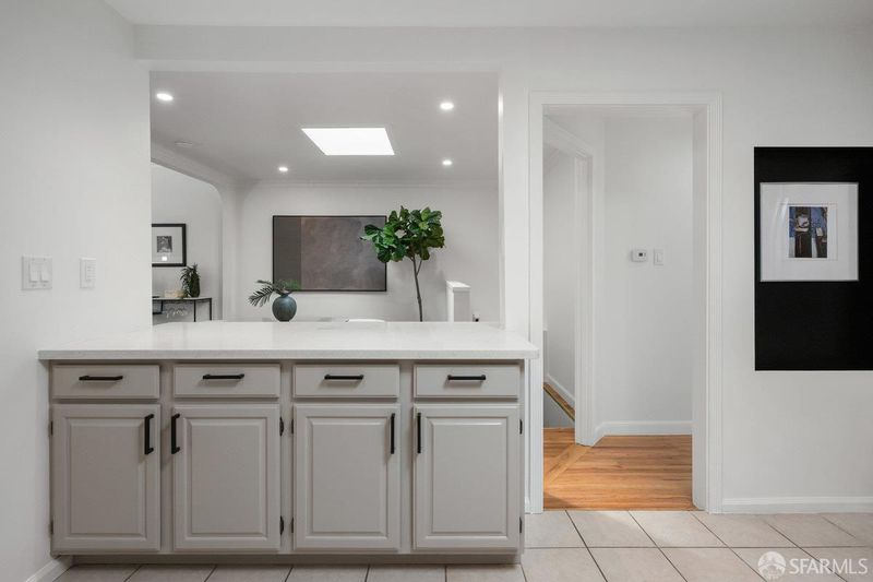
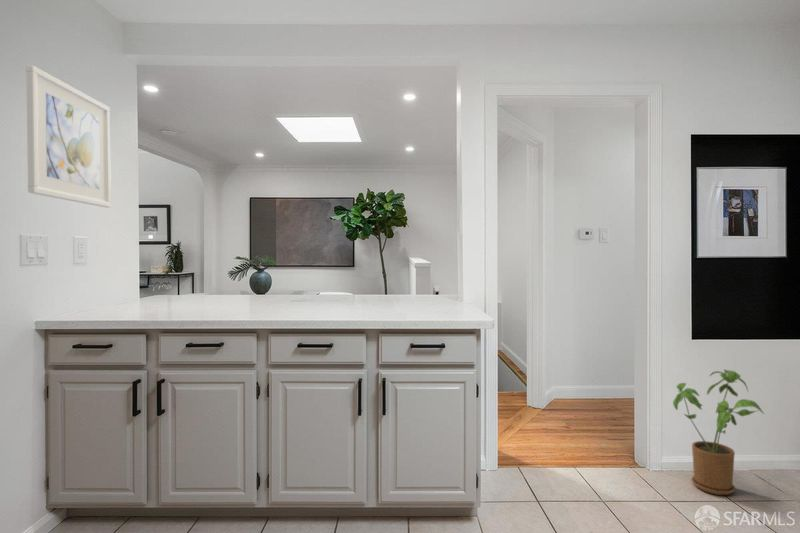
+ house plant [672,368,765,496]
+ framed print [26,64,112,209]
